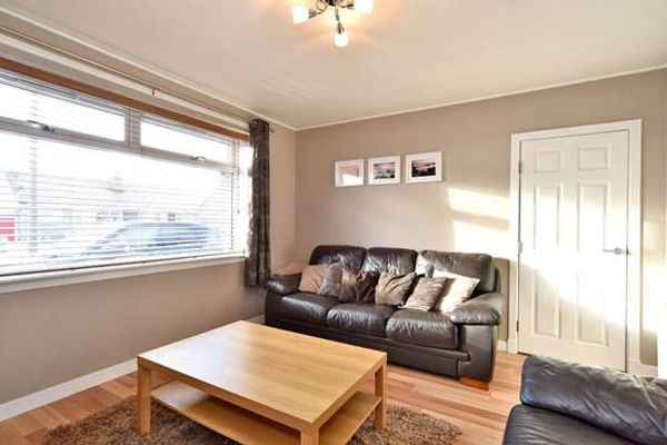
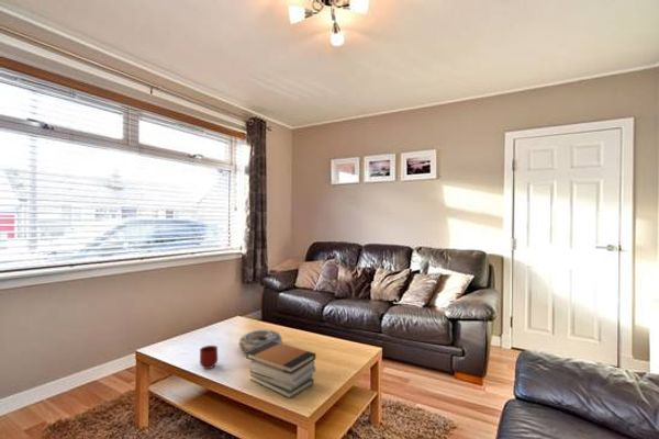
+ mug [199,345,219,370]
+ book stack [245,341,316,399]
+ decorative bowl [238,328,283,354]
